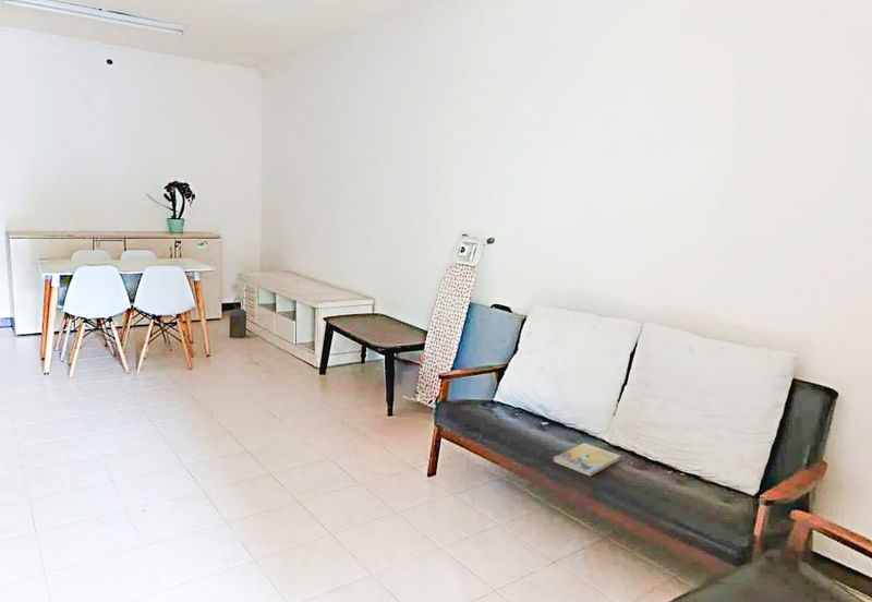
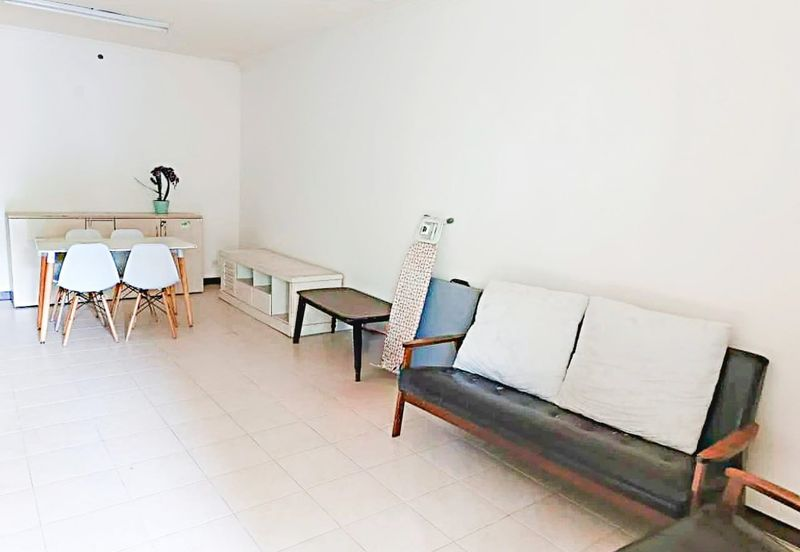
- book [552,442,621,478]
- lantern [228,297,247,339]
